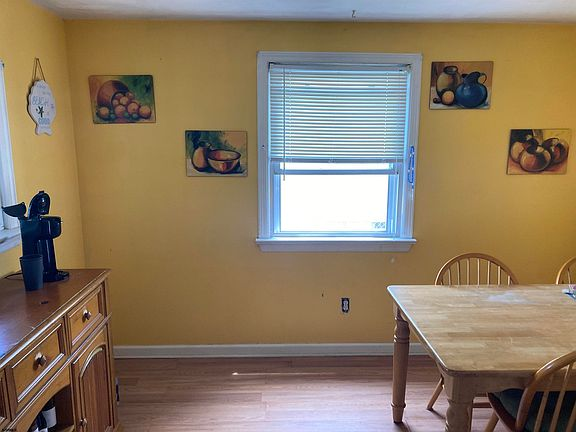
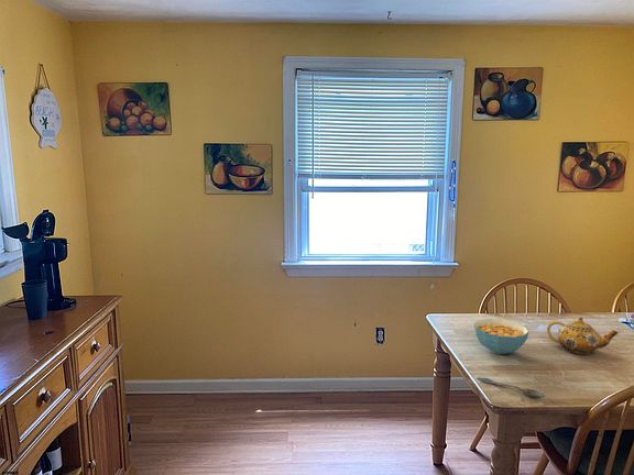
+ teapot [546,317,620,356]
+ cereal bowl [473,318,529,355]
+ spoon [477,376,546,399]
